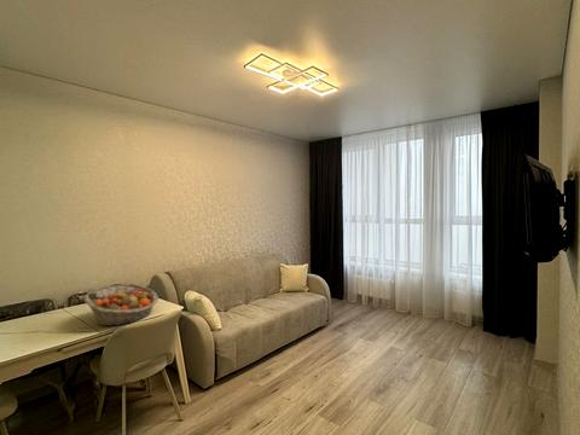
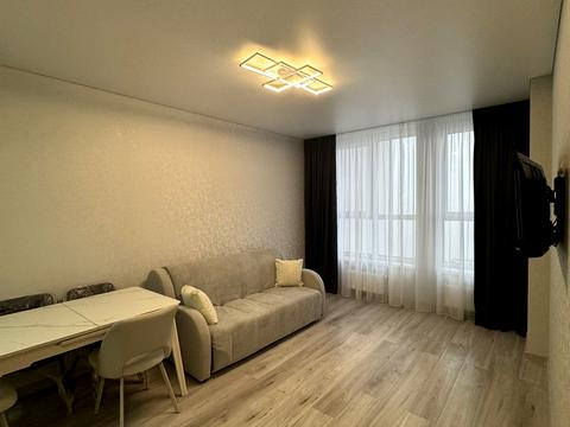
- fruit basket [83,282,160,327]
